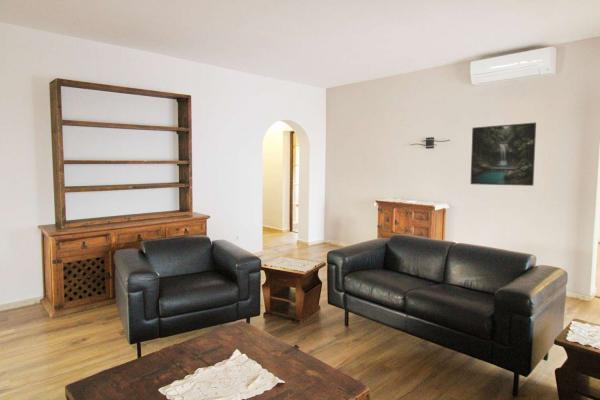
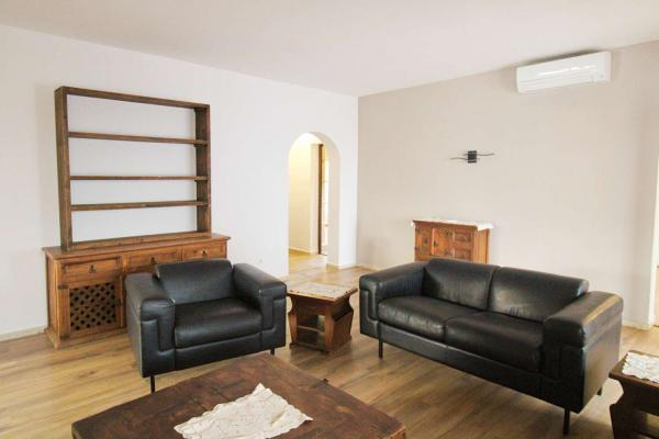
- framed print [470,122,537,187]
